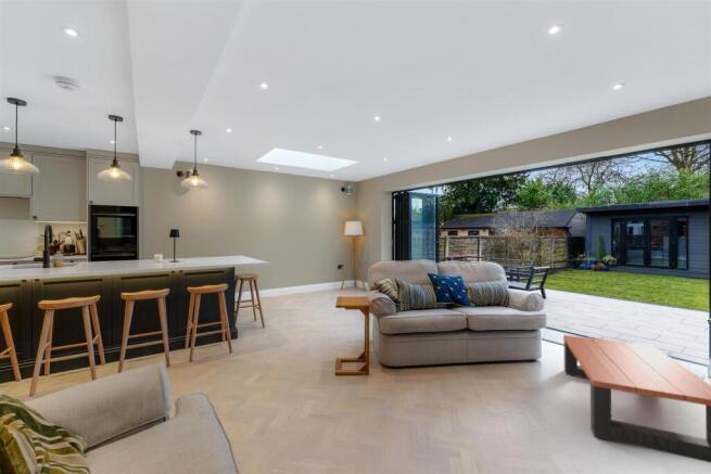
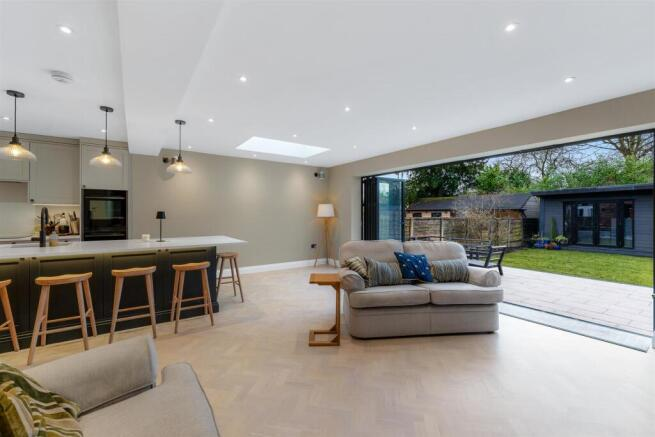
- coffee table [562,334,711,464]
